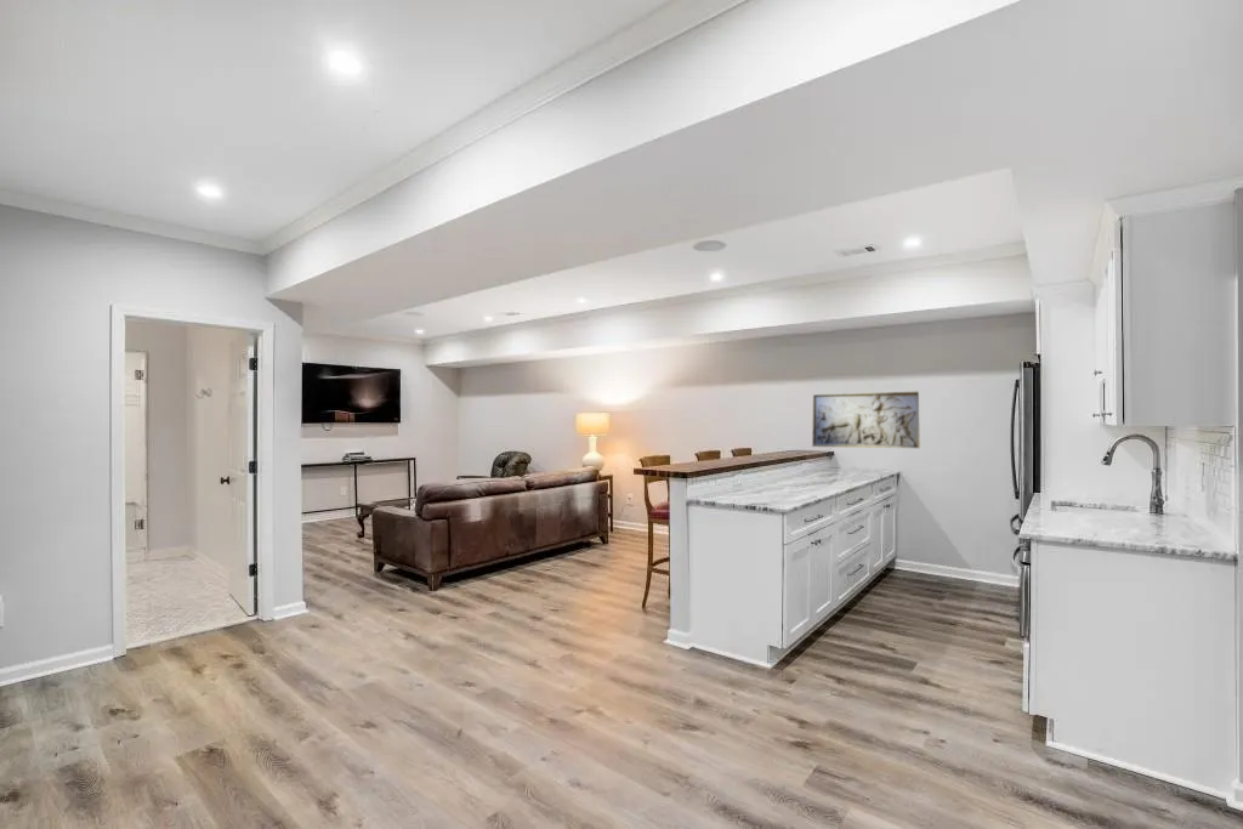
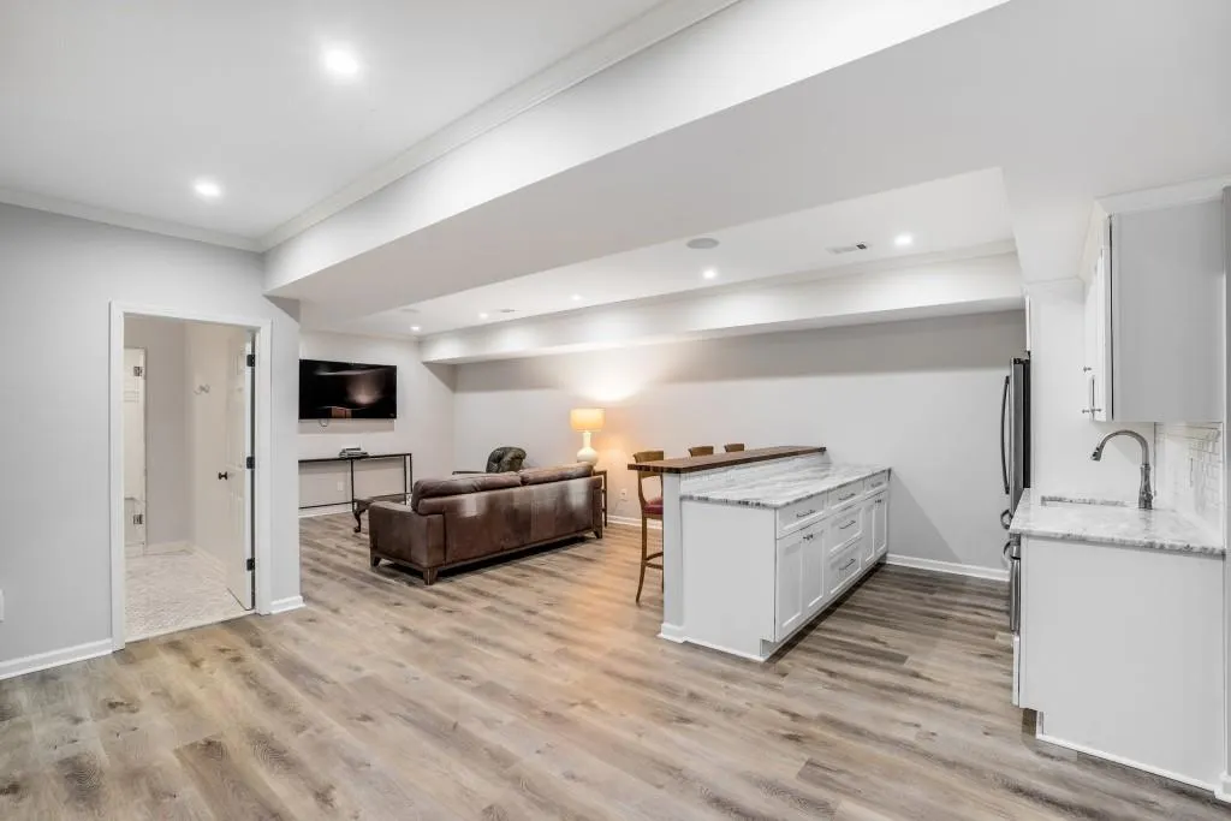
- relief sculpture [811,390,921,449]
